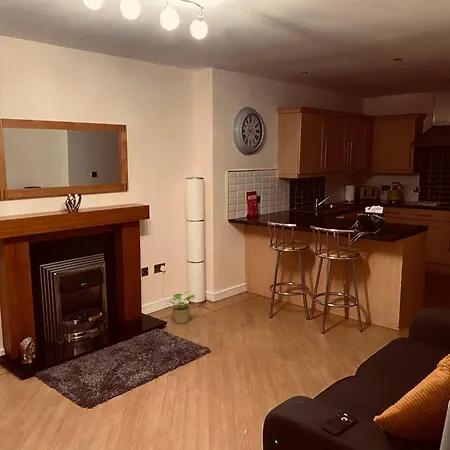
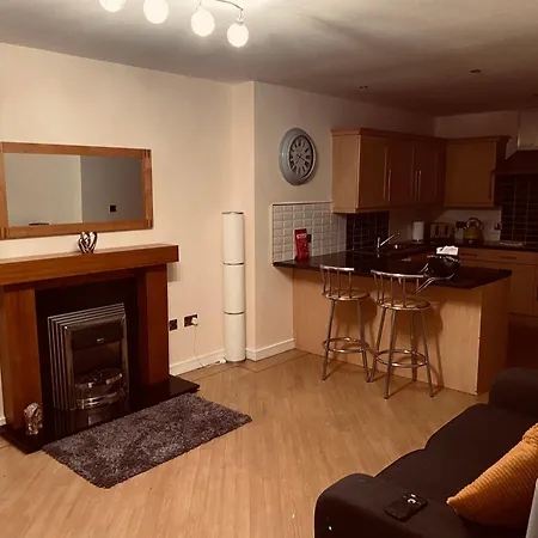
- potted plant [168,290,197,325]
